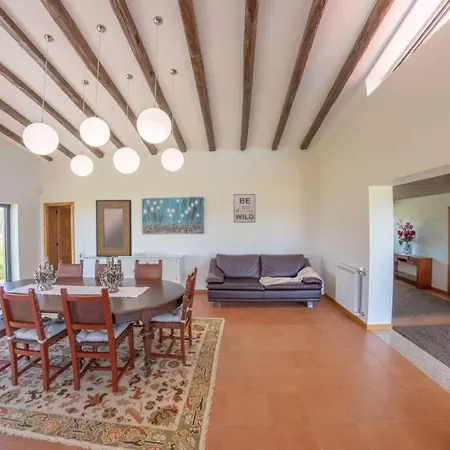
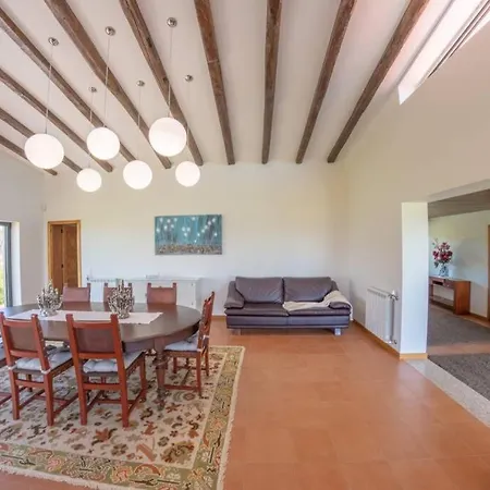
- home mirror [95,199,133,258]
- wall art [233,193,256,224]
